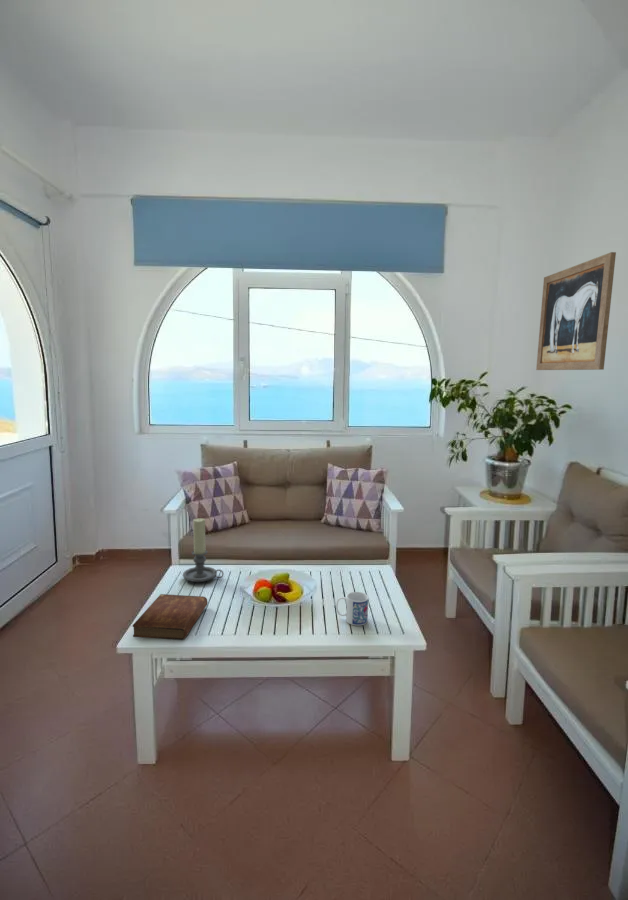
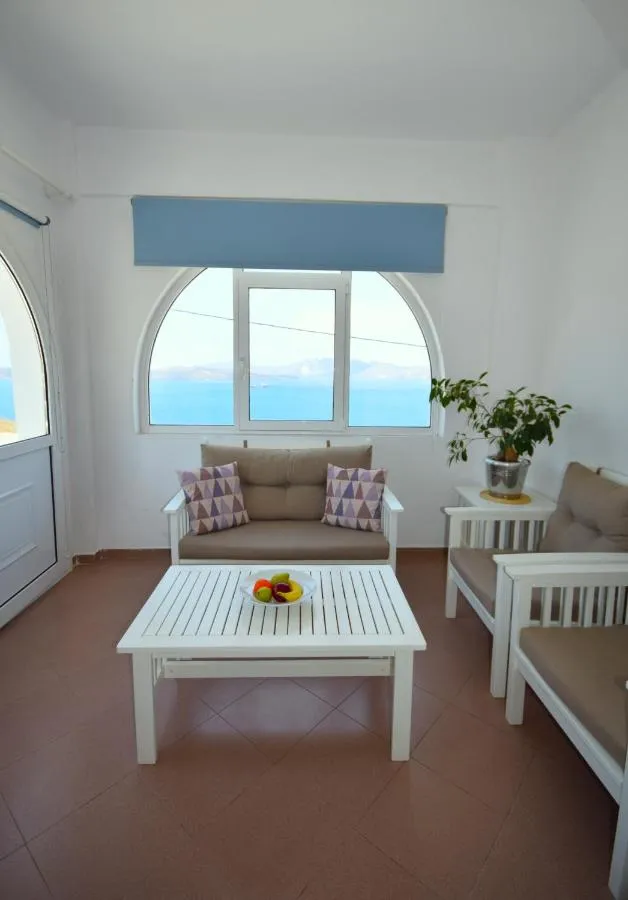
- mug [335,591,369,627]
- bible [132,593,208,641]
- candle holder [182,517,225,583]
- wall art [535,251,617,371]
